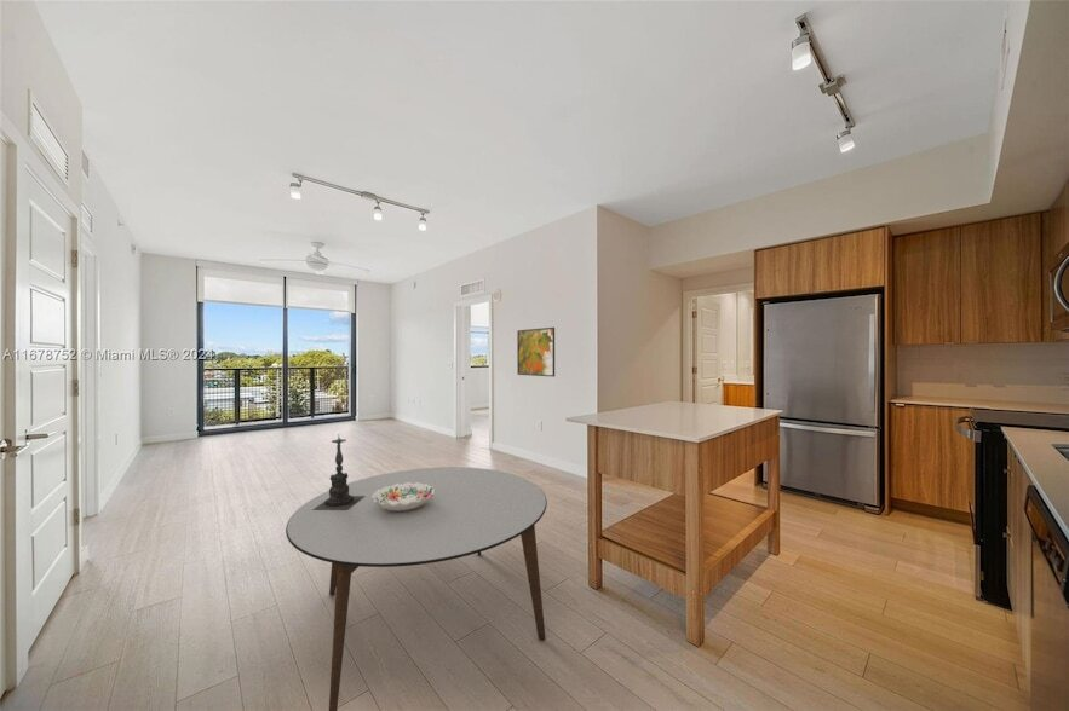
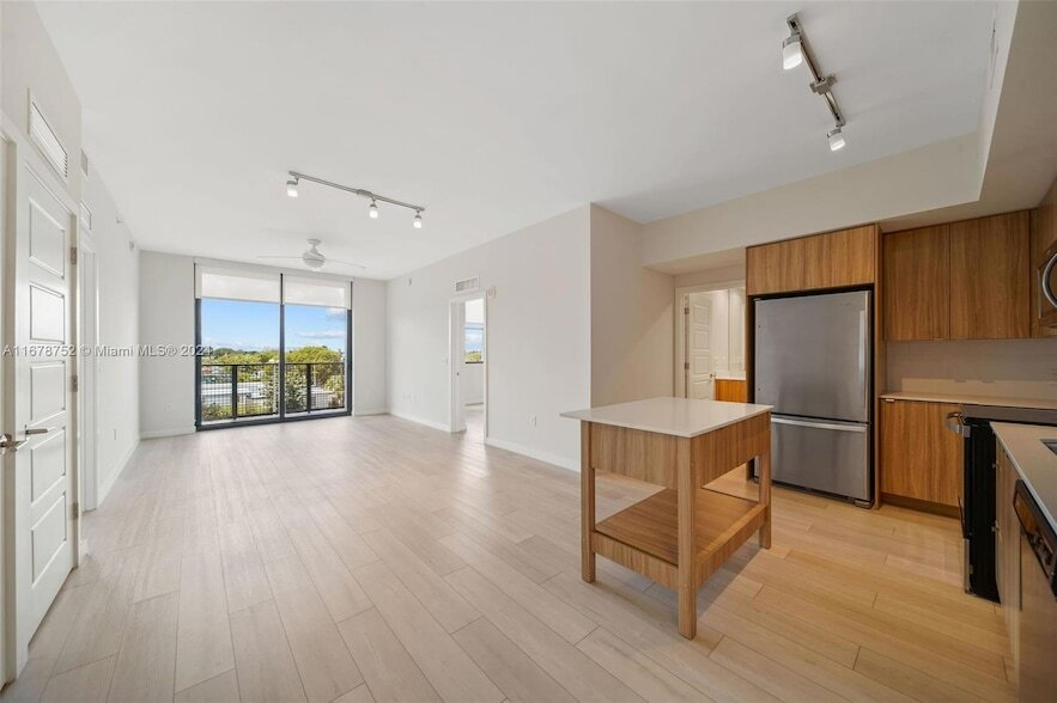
- dining table [285,466,548,711]
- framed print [516,326,556,377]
- decorative bowl [372,482,435,511]
- candle holder [312,435,364,510]
